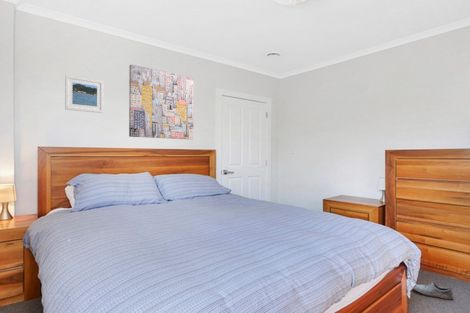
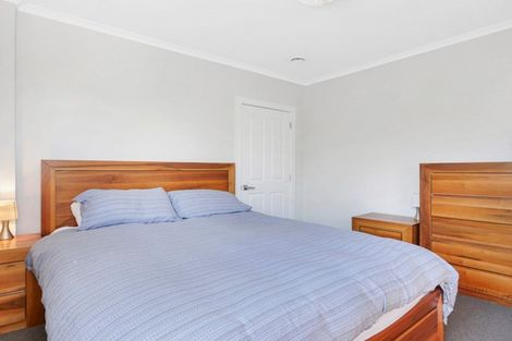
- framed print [64,74,104,114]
- shoe [412,281,454,300]
- wall art [128,63,195,141]
